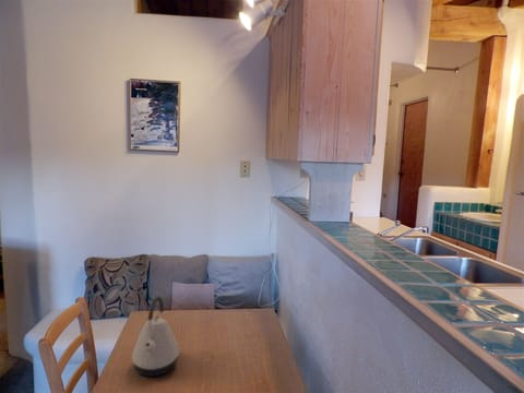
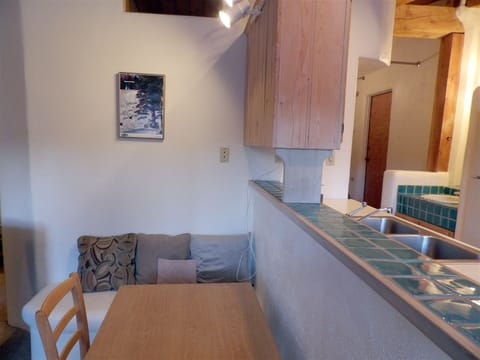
- kettle [131,295,180,378]
